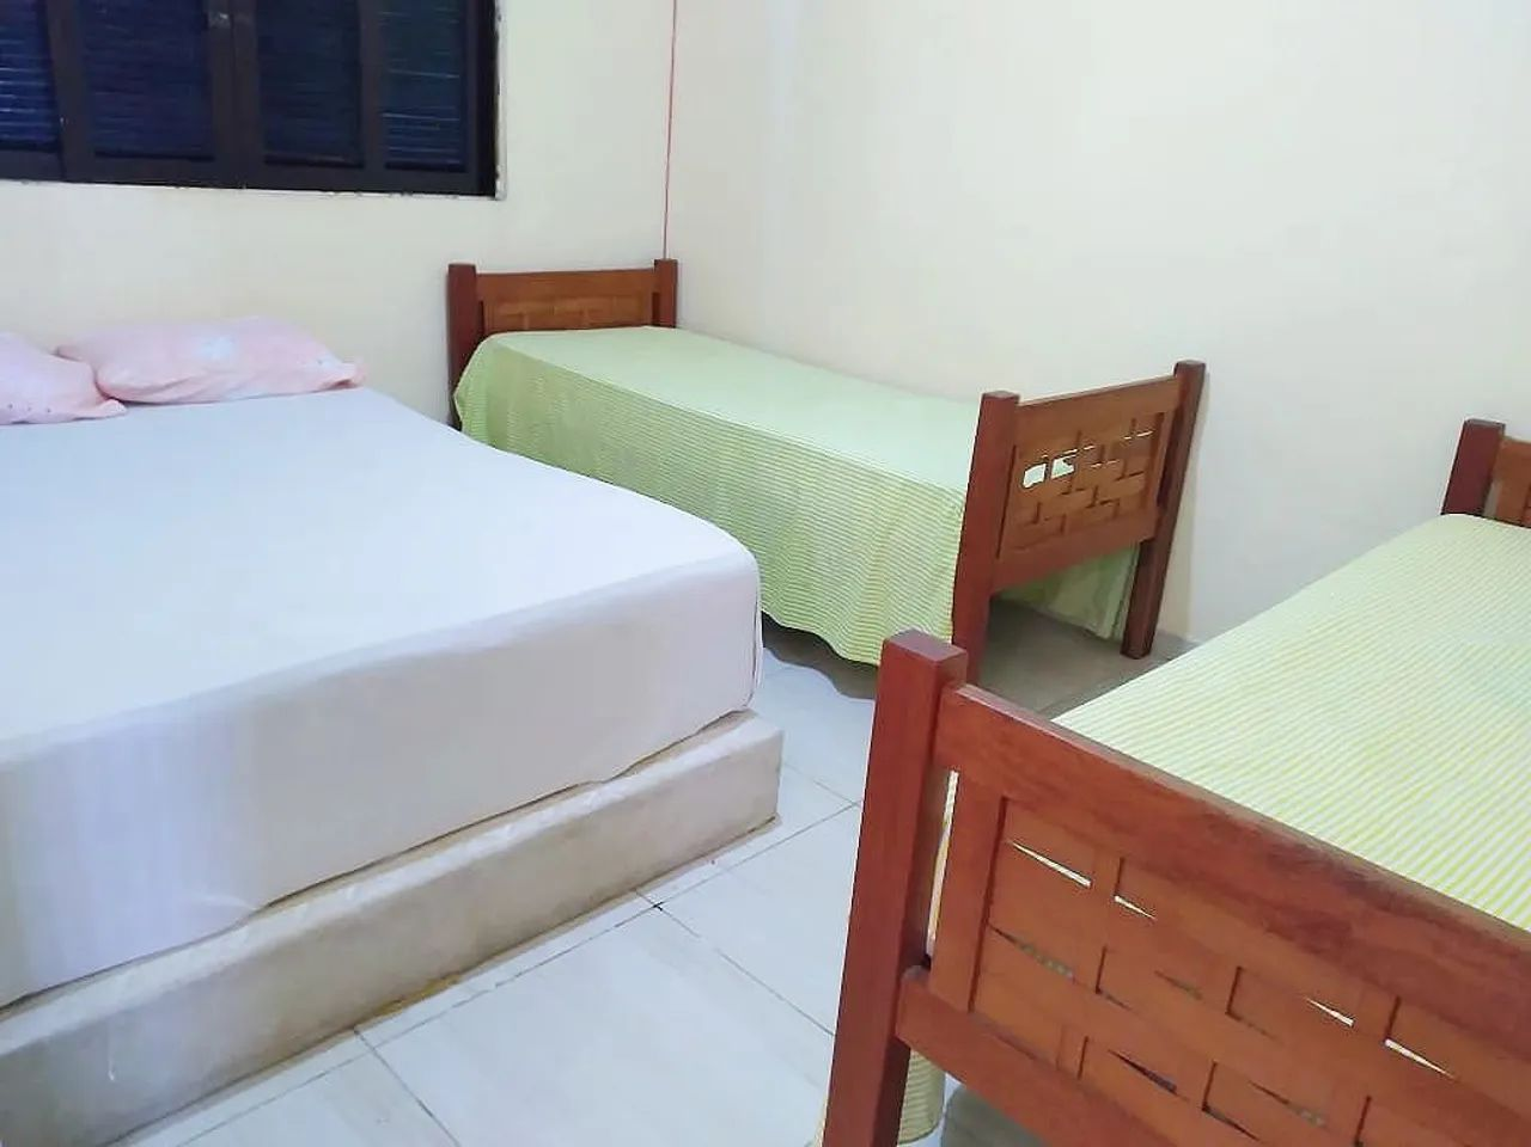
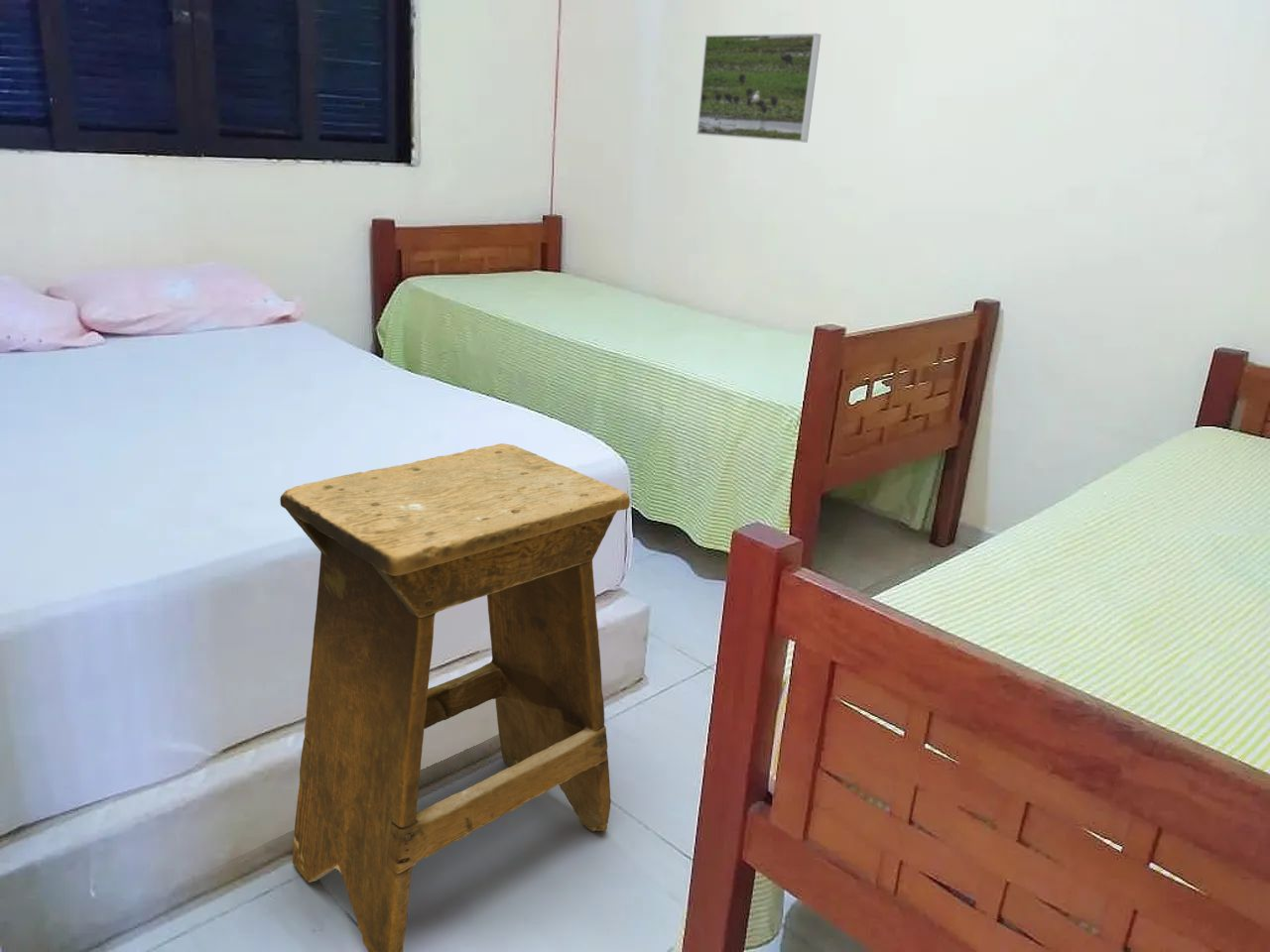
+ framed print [696,32,822,144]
+ stool [279,442,631,952]
